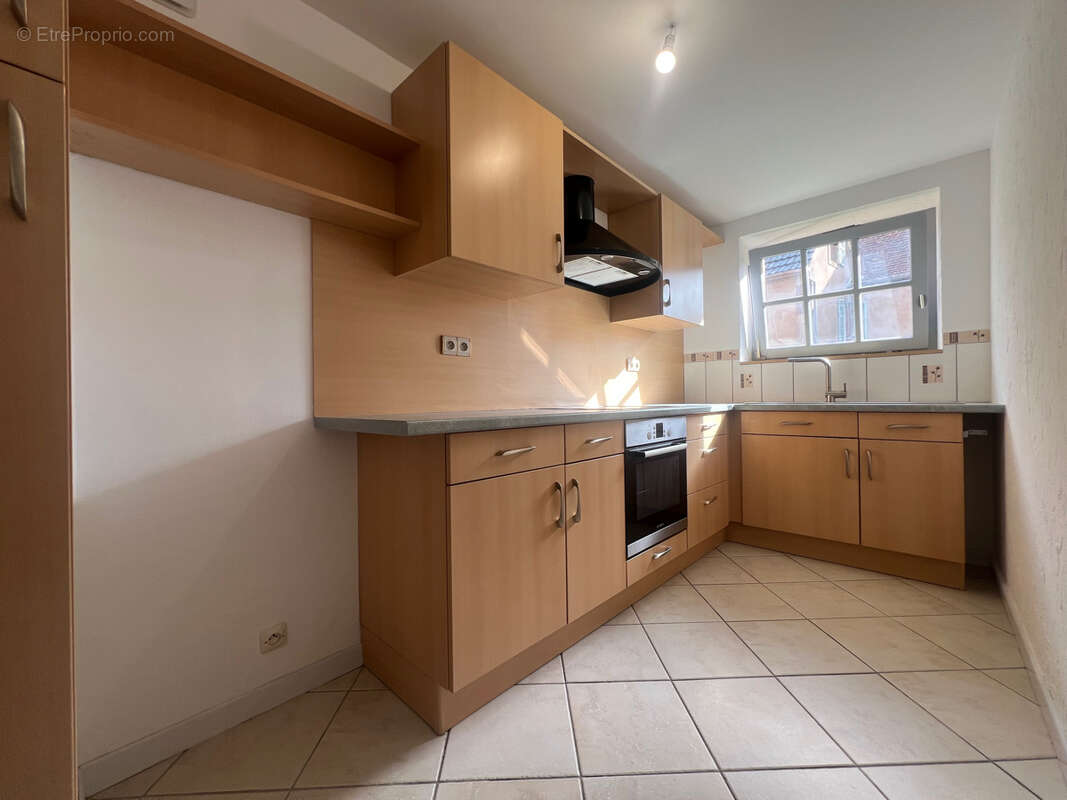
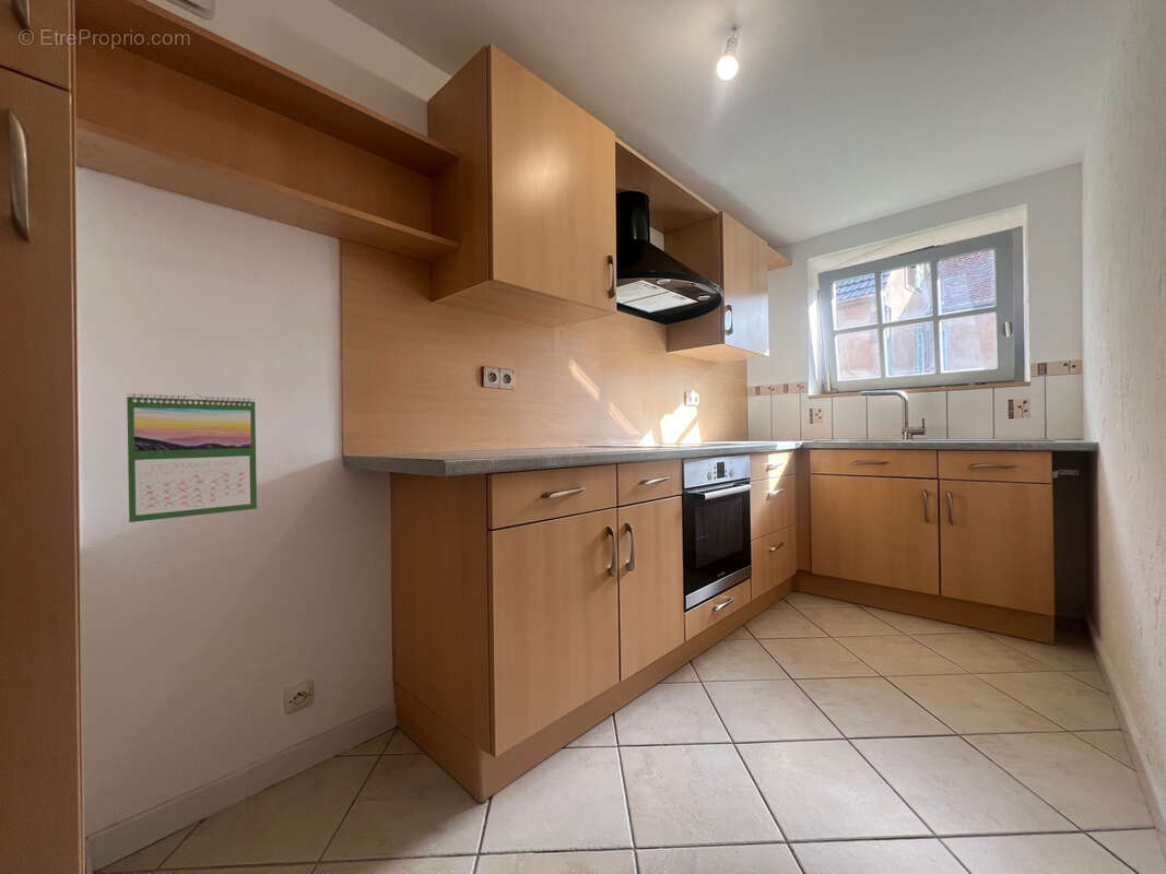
+ calendar [126,392,258,523]
